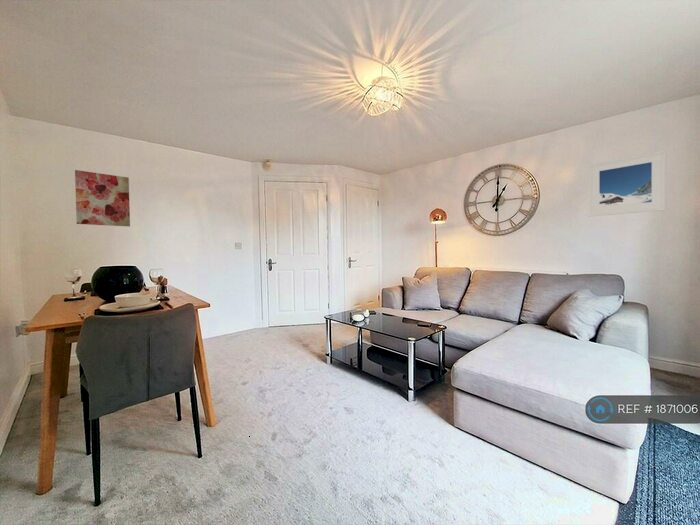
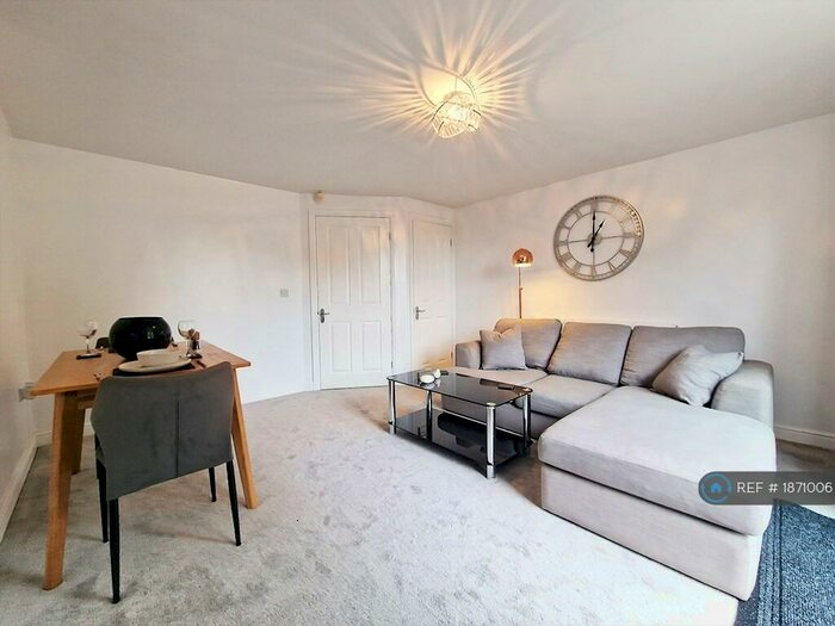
- wall art [74,169,131,228]
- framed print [588,150,666,218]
